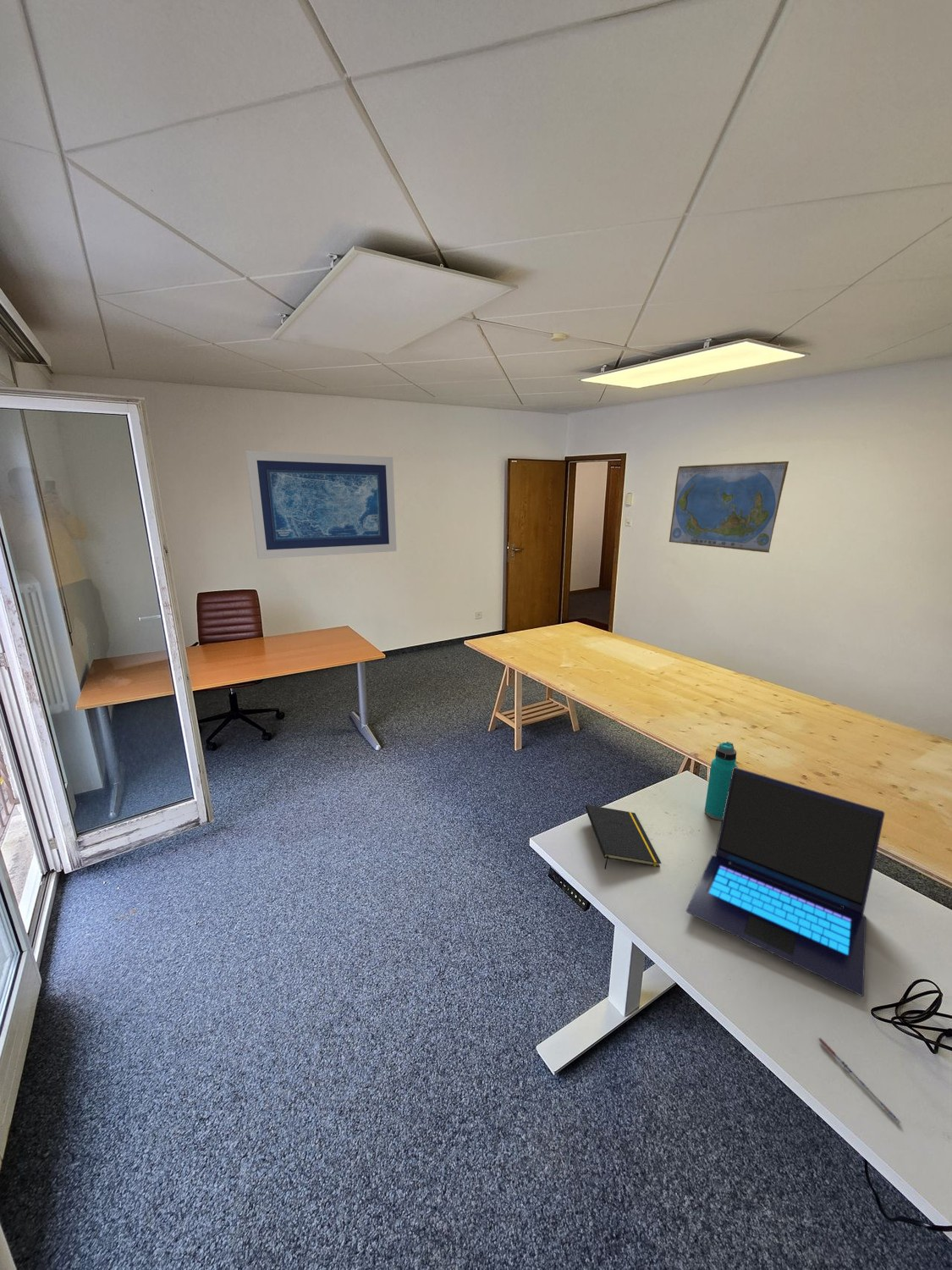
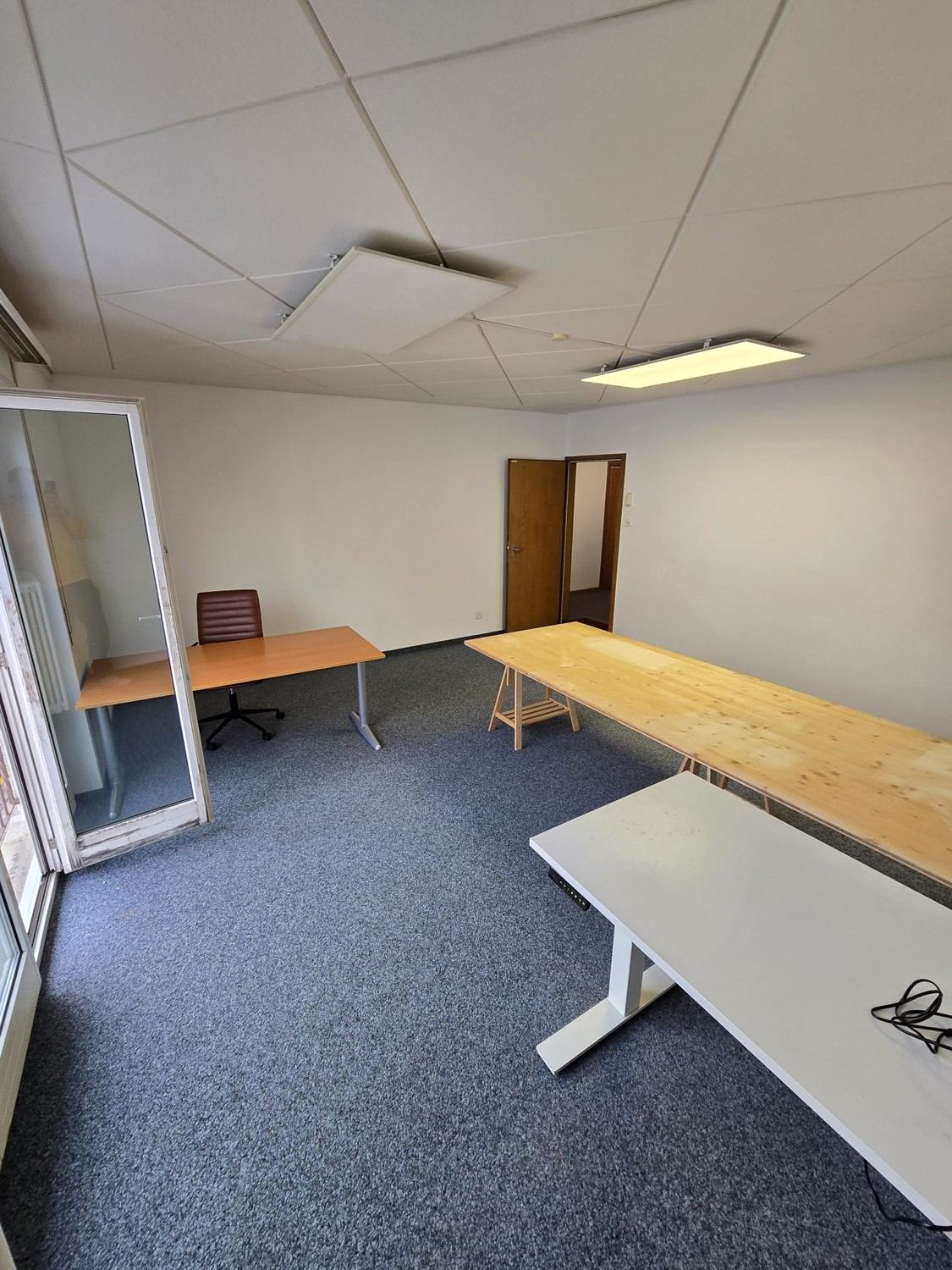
- pen [817,1037,901,1124]
- wall art [245,450,398,560]
- world map [669,461,790,554]
- water bottle [704,741,739,821]
- laptop [685,767,886,997]
- notepad [585,803,662,870]
